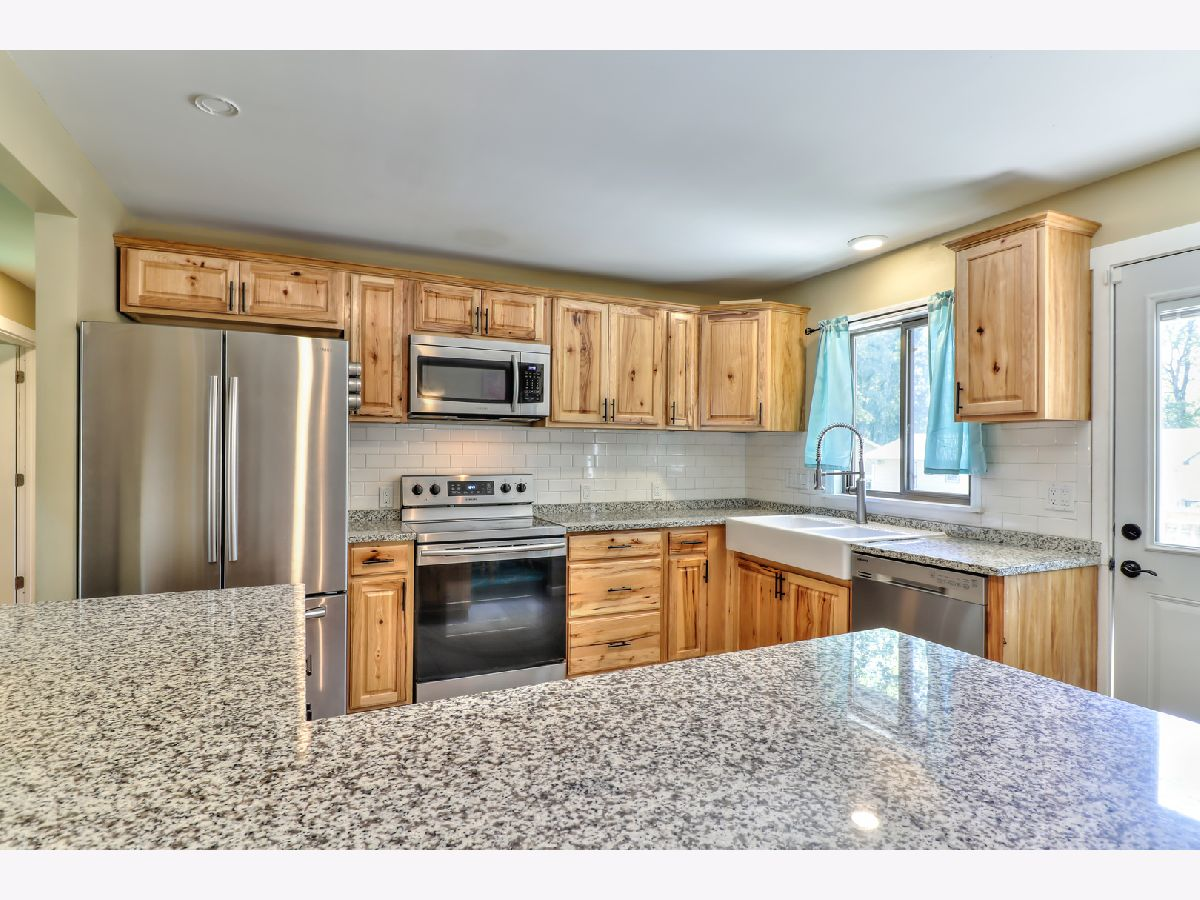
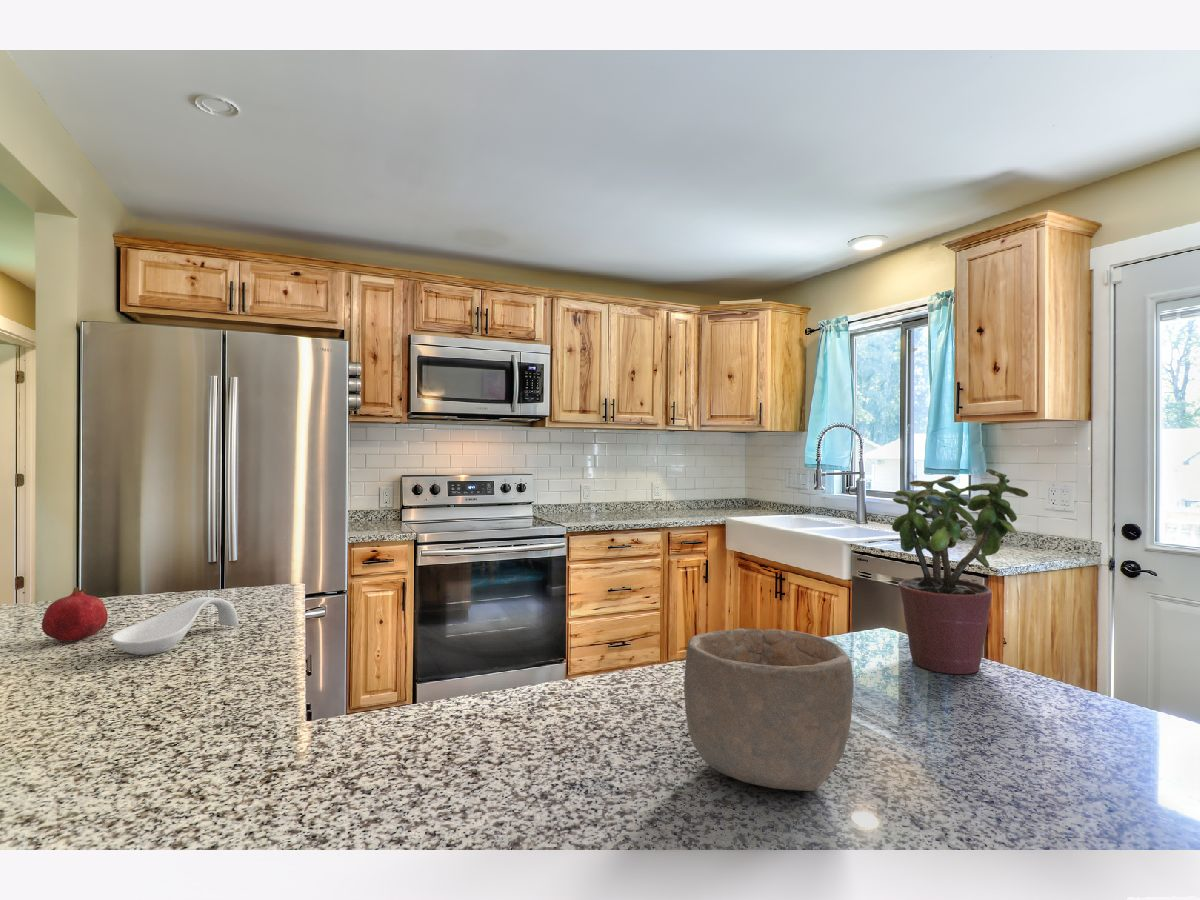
+ bowl [683,627,855,792]
+ spoon rest [110,596,239,656]
+ potted plant [891,468,1029,675]
+ fruit [41,586,109,642]
